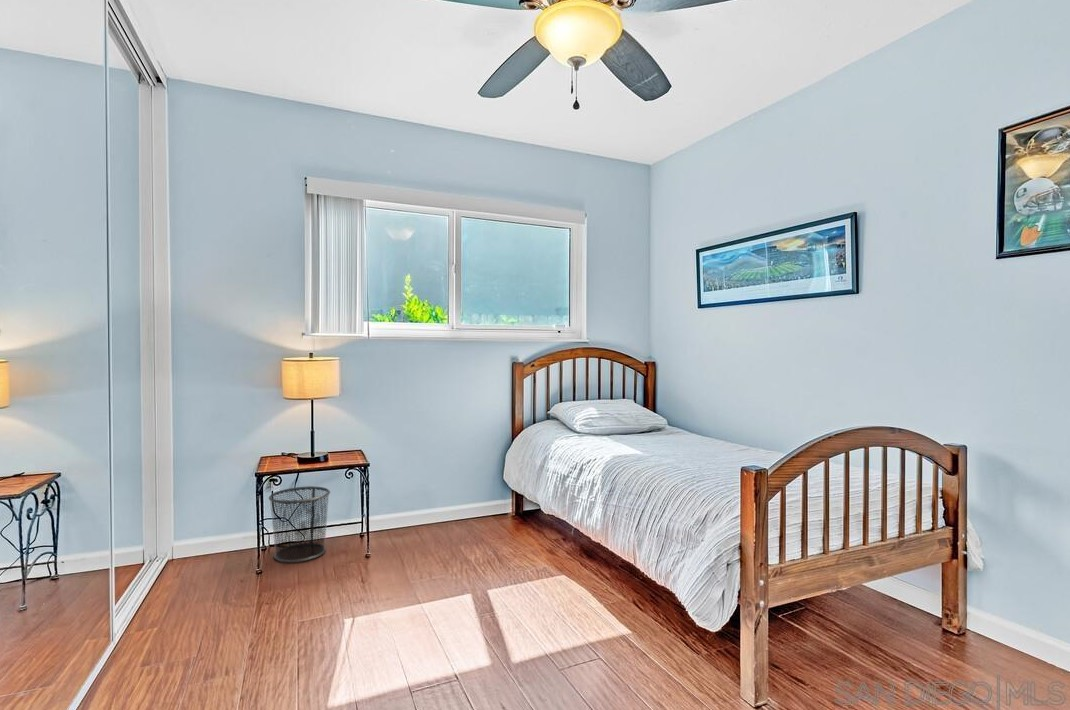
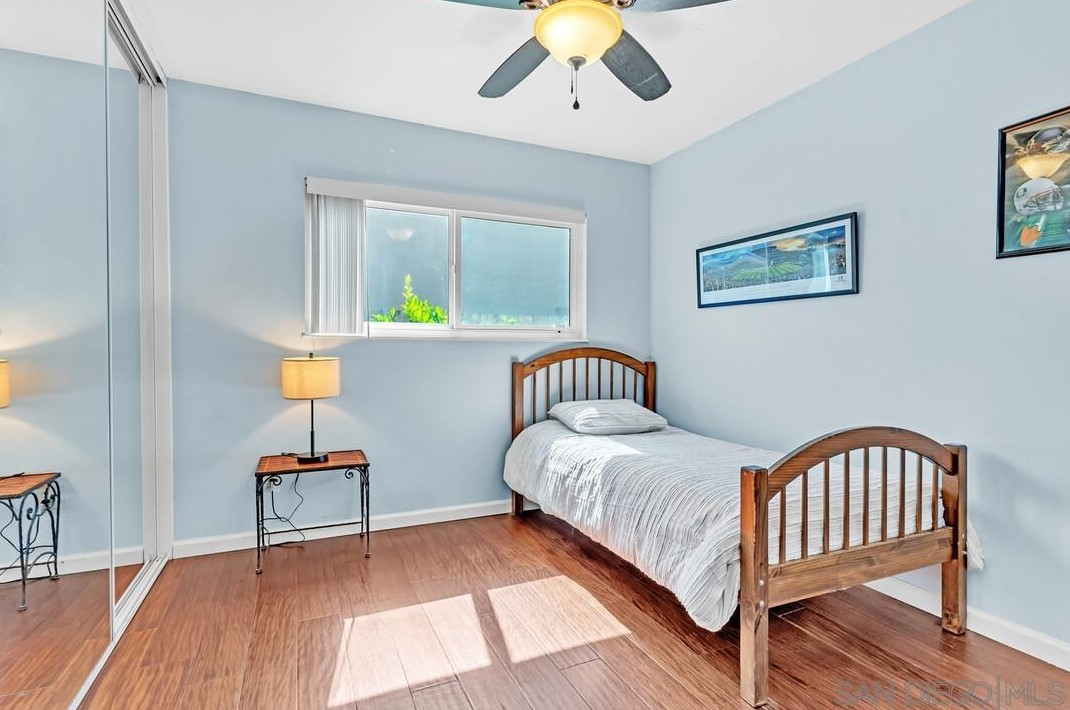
- waste bin [268,485,331,563]
